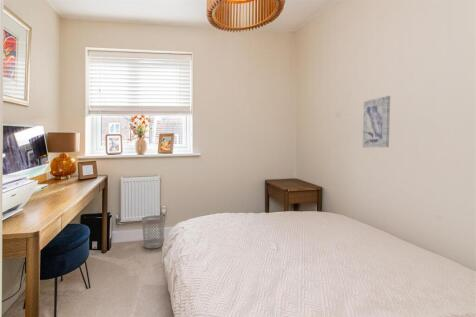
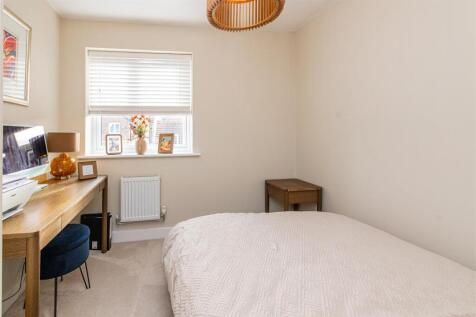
- wastebasket [141,214,166,250]
- wall art [362,95,391,148]
